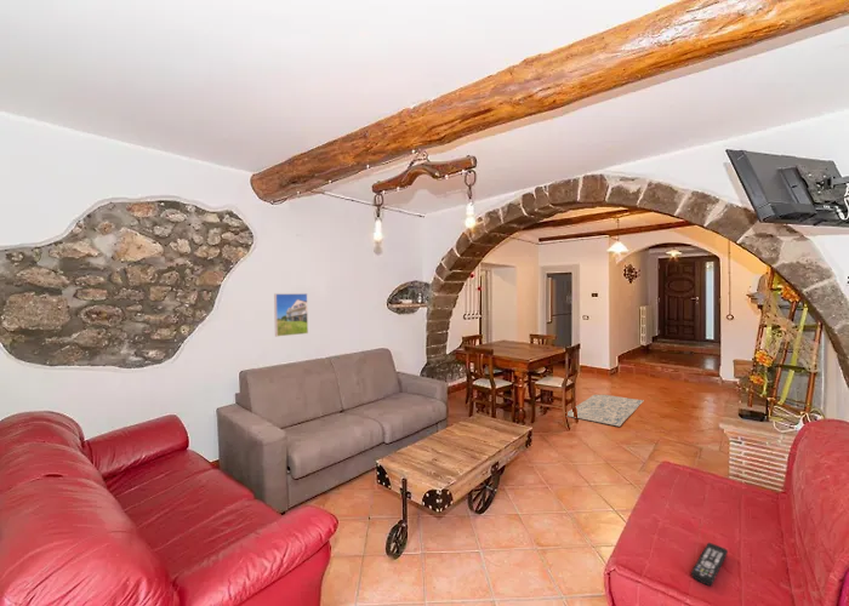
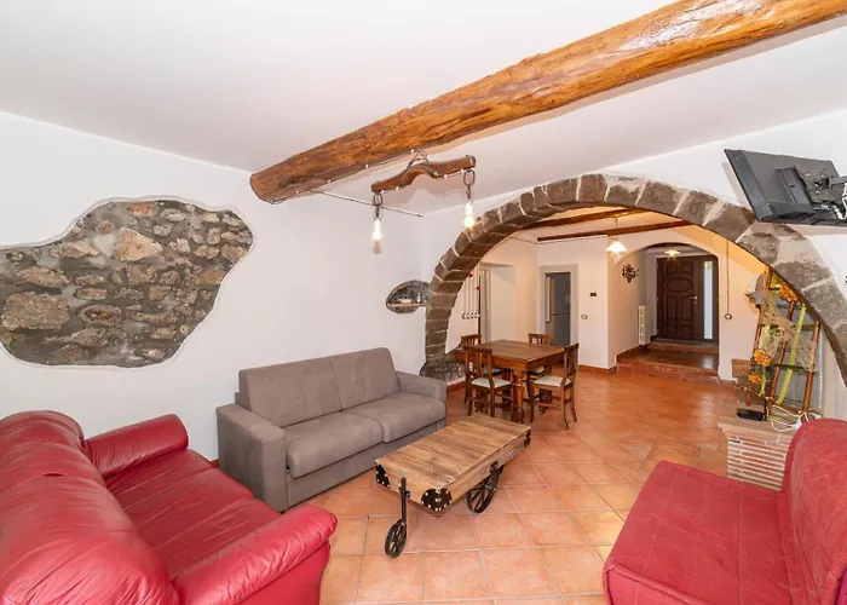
- remote control [690,542,729,587]
- rug [566,394,645,428]
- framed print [273,292,309,338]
